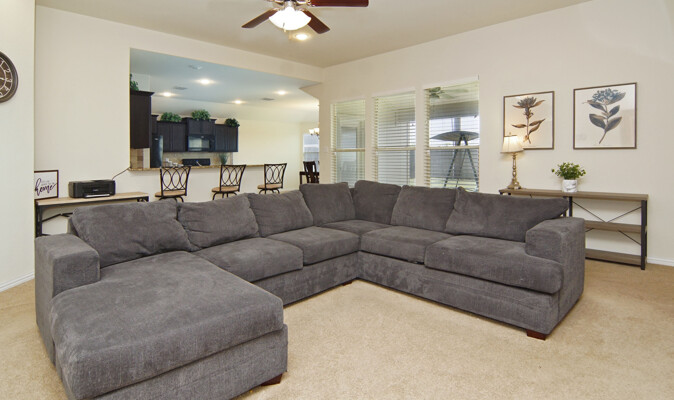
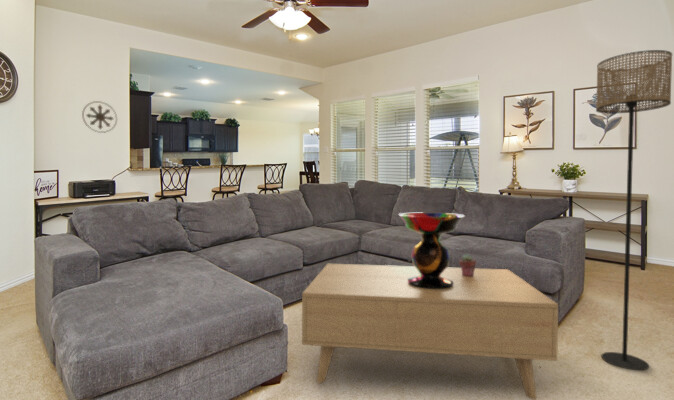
+ coffee table [301,263,559,400]
+ decorative bowl [397,212,466,289]
+ floor lamp [595,49,673,371]
+ medallion [81,100,118,134]
+ potted succulent [458,253,477,276]
